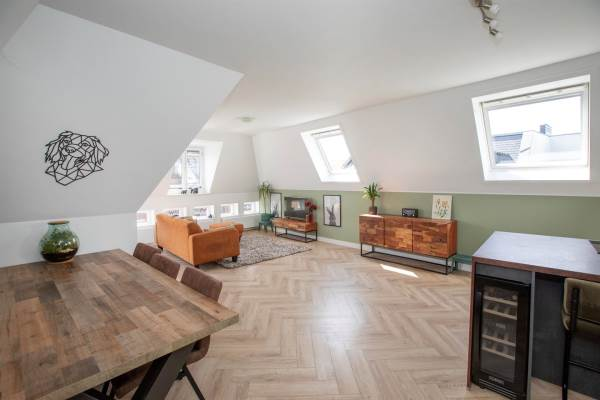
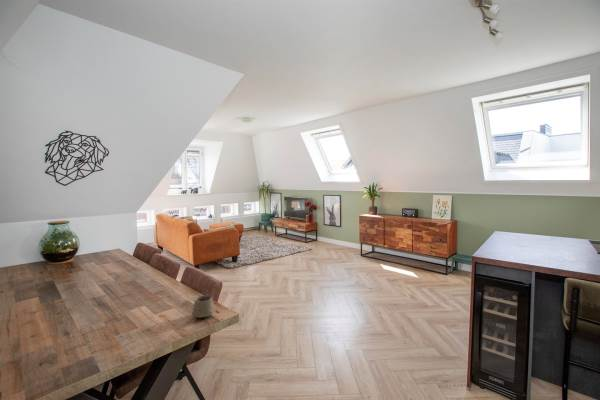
+ cup [191,294,215,319]
